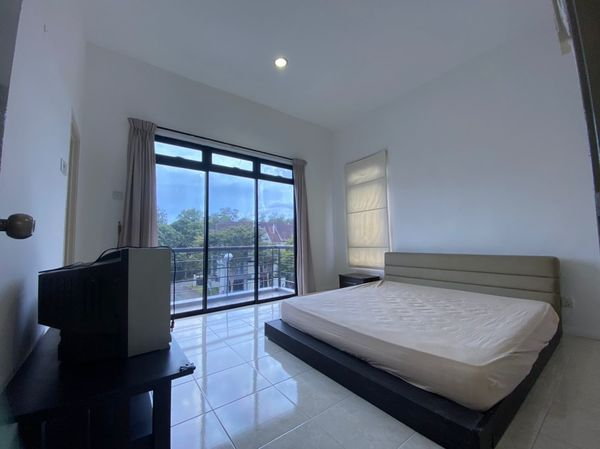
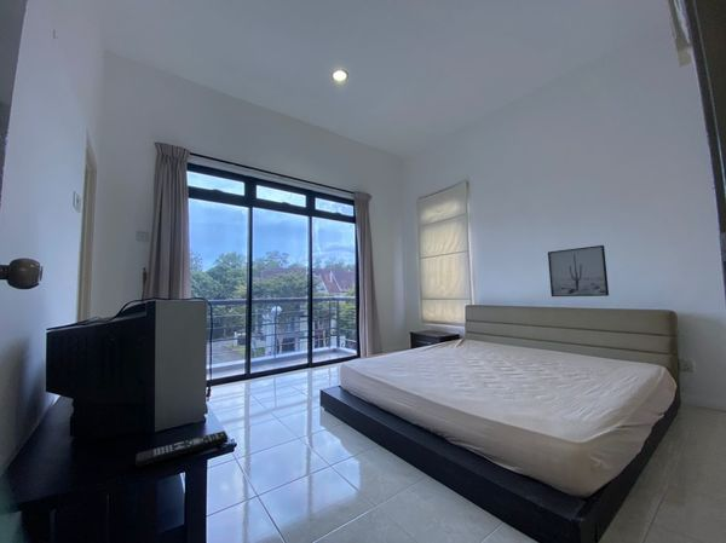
+ wall art [547,244,610,298]
+ remote control [134,431,229,468]
